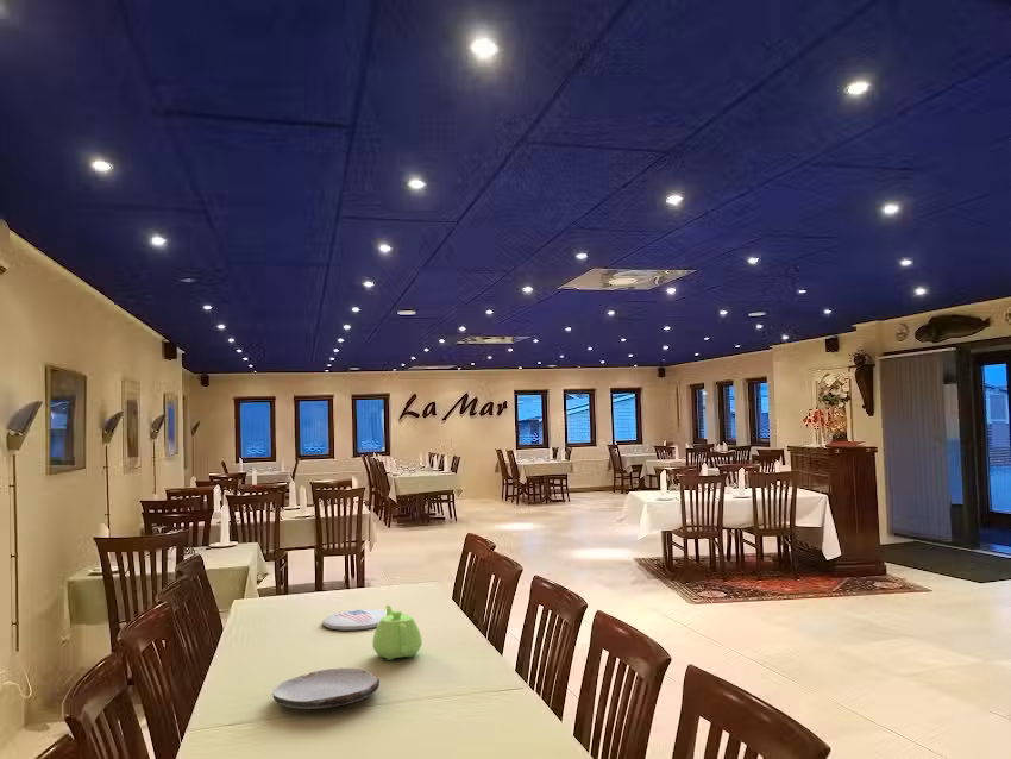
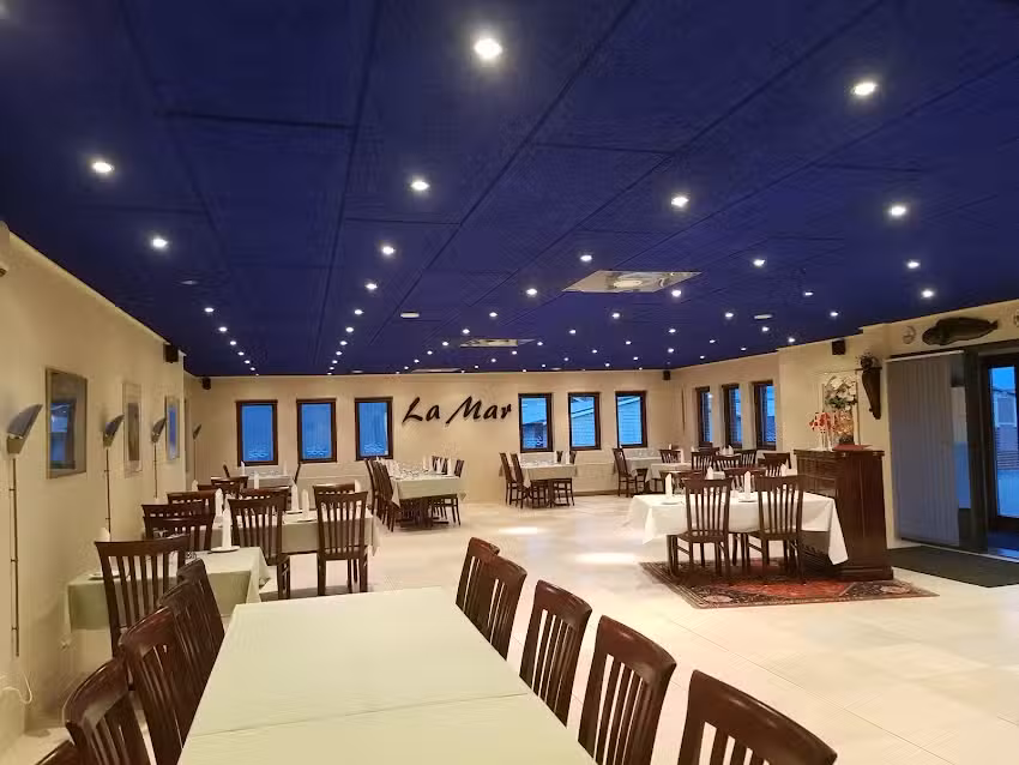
- plate [271,667,381,710]
- plate [321,608,387,632]
- teapot [371,604,423,661]
